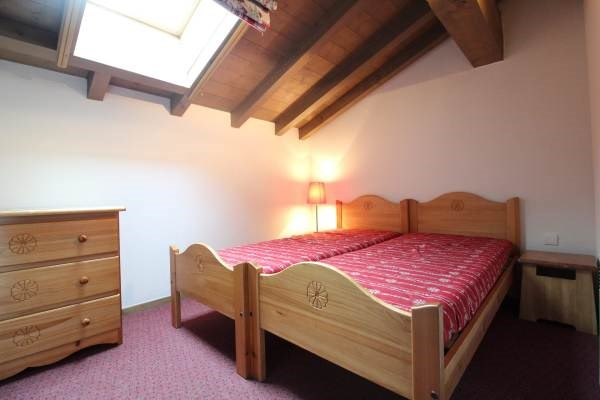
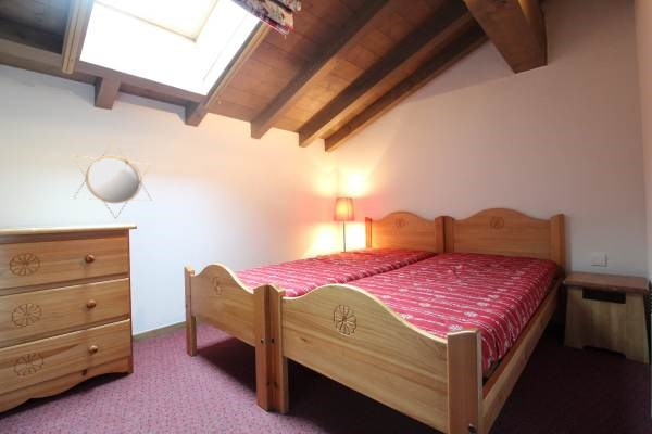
+ home mirror [72,140,152,219]
